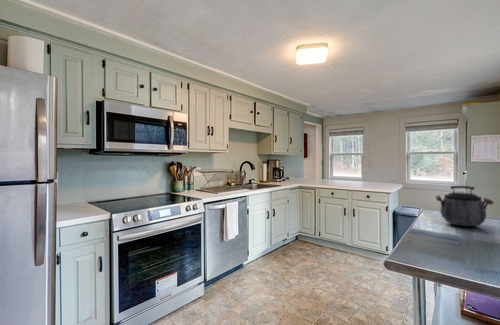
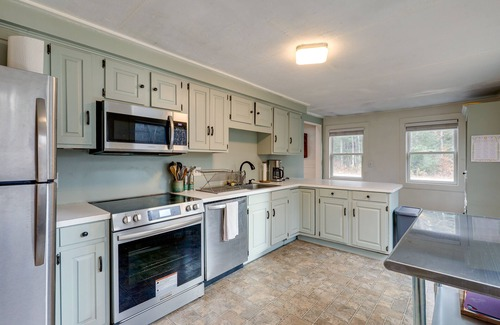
- kettle [434,185,495,227]
